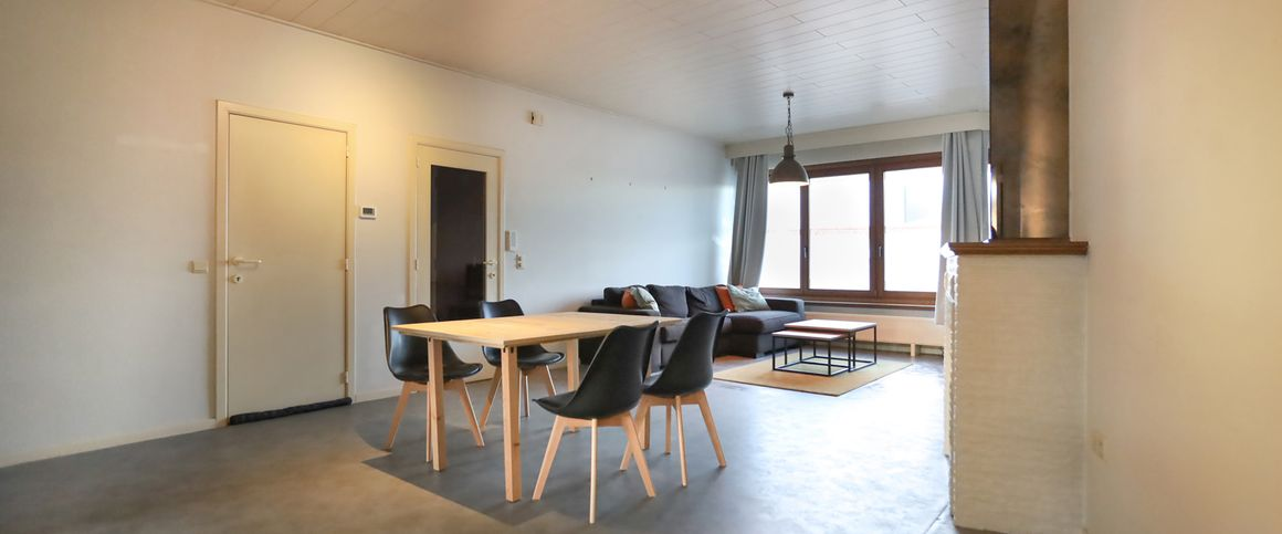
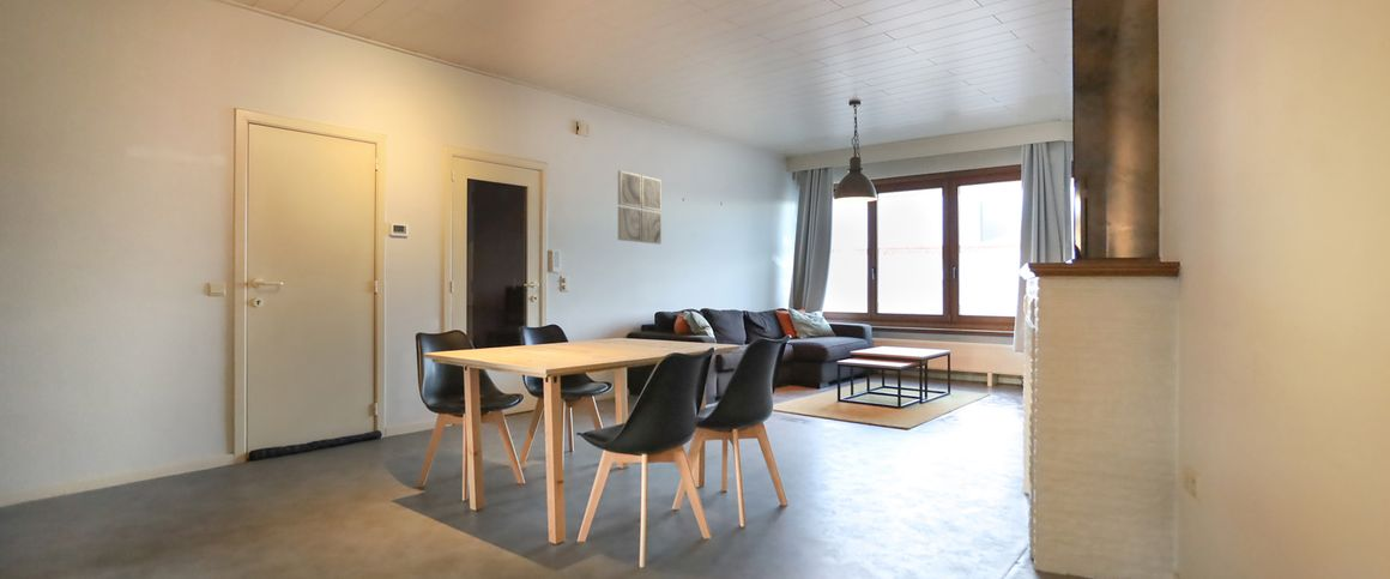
+ wall art [617,169,663,245]
